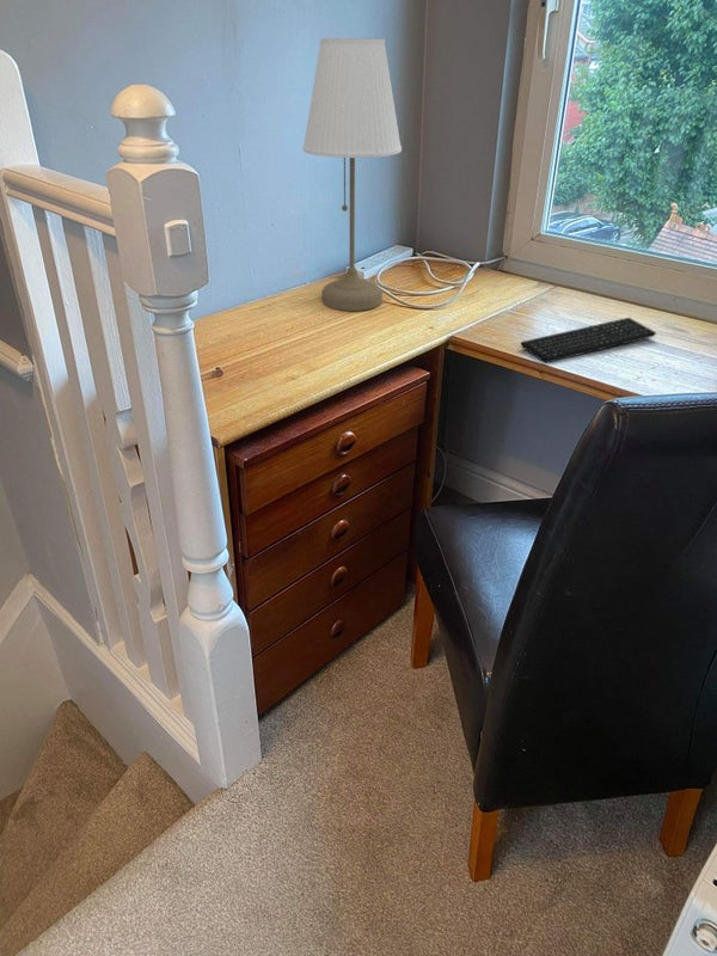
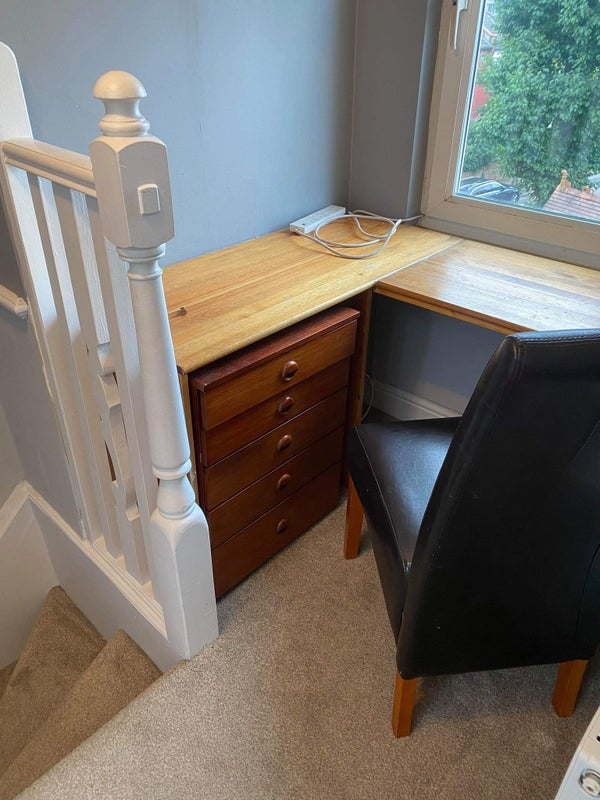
- desk lamp [302,37,403,312]
- keyboard [520,317,657,364]
